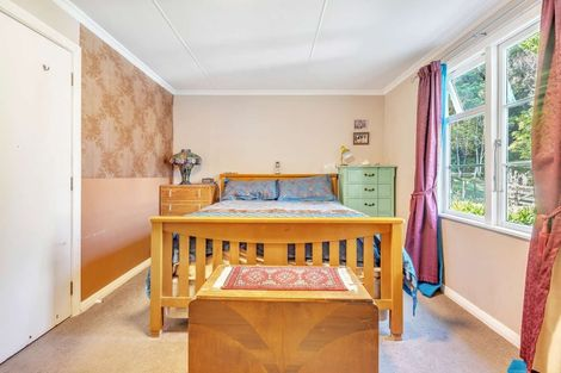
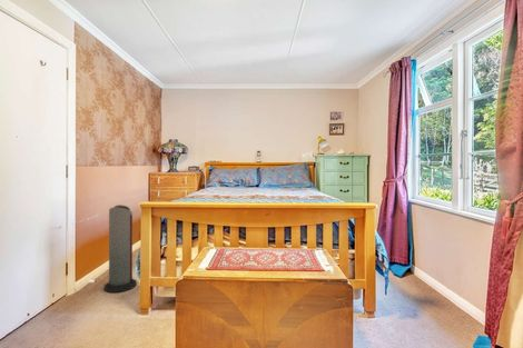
+ air purifier [103,203,138,294]
